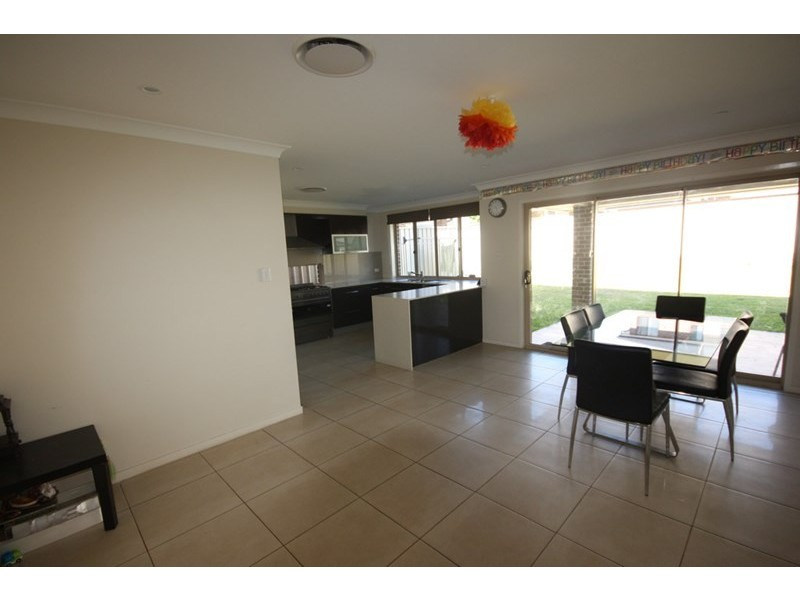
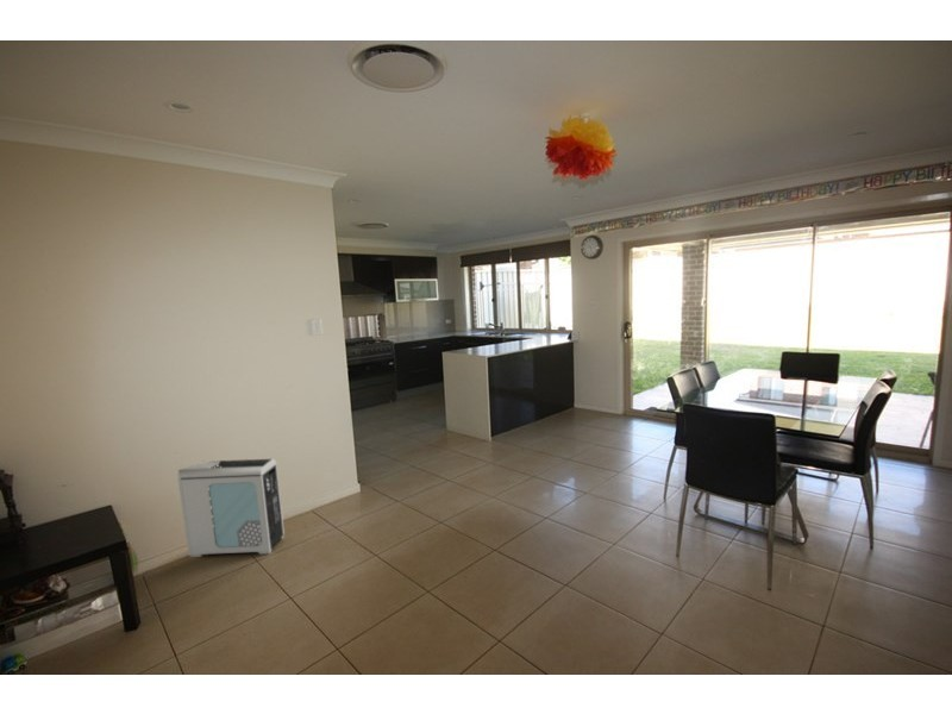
+ air purifier [176,458,286,558]
